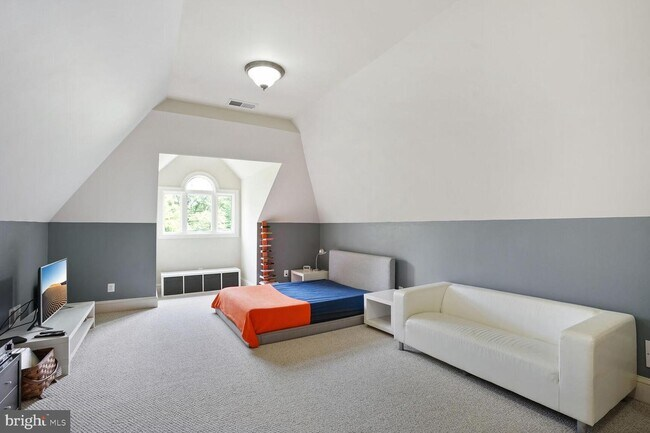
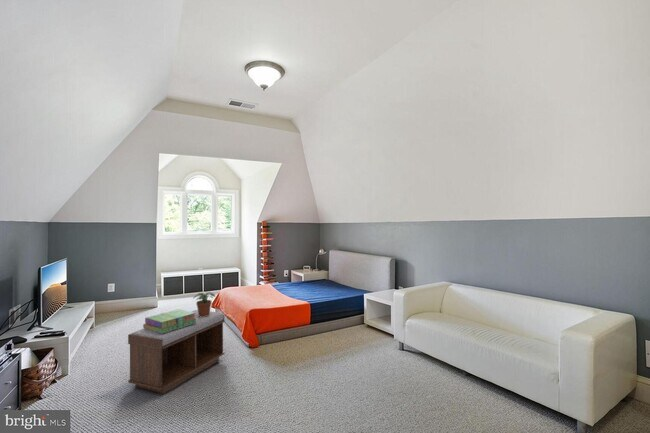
+ potted plant [192,291,216,317]
+ bench [127,309,226,395]
+ stack of books [142,308,197,334]
